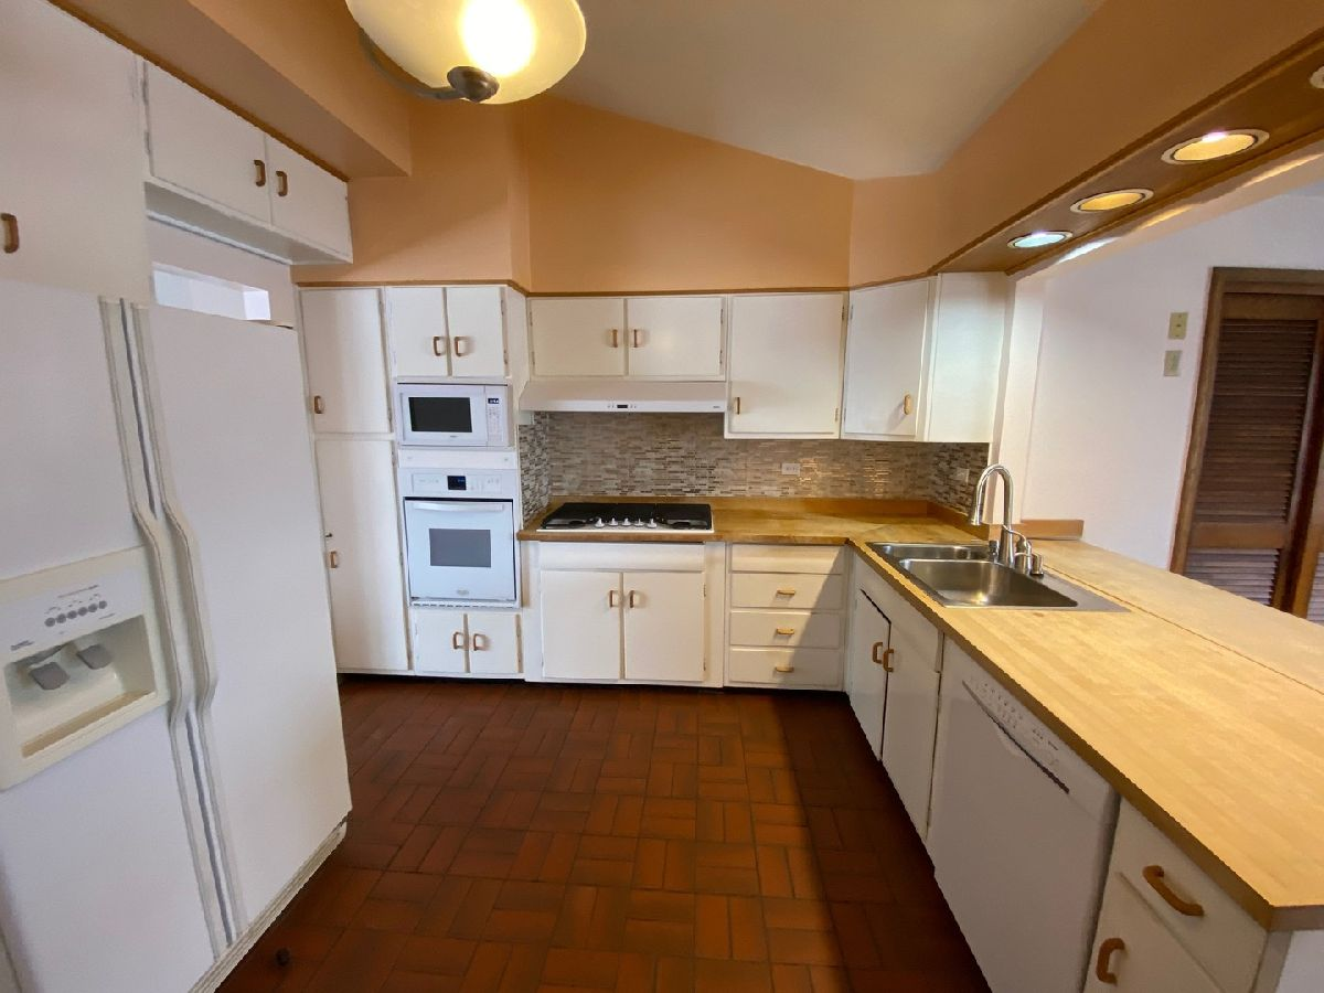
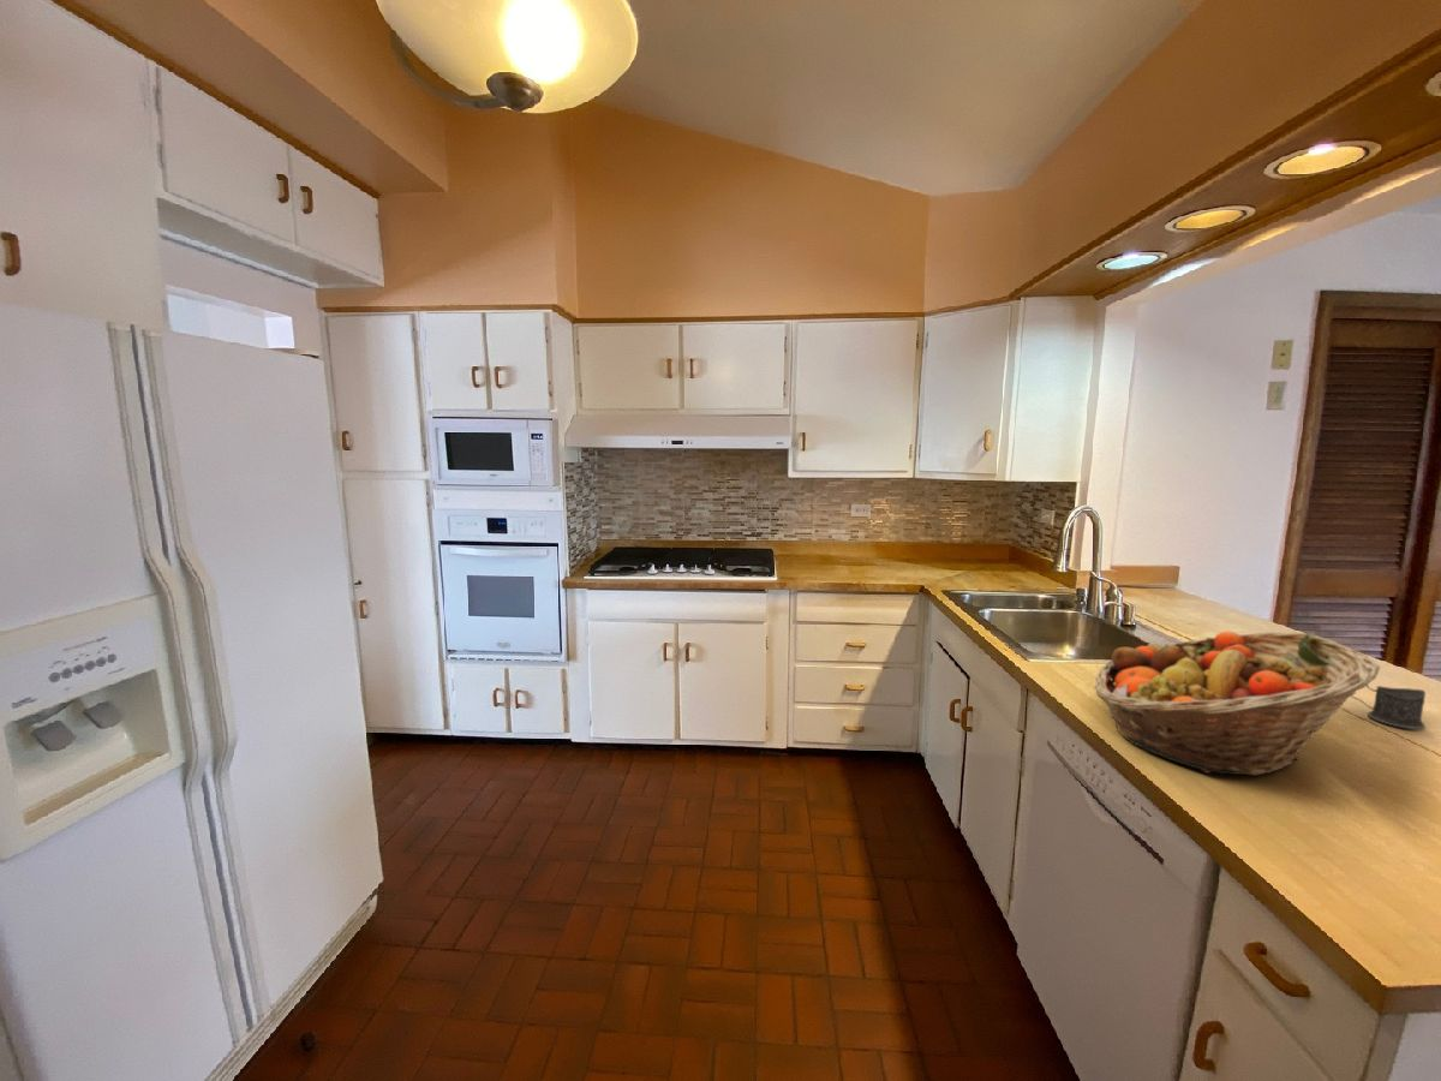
+ fruit basket [1094,631,1381,776]
+ mug [1350,683,1427,730]
